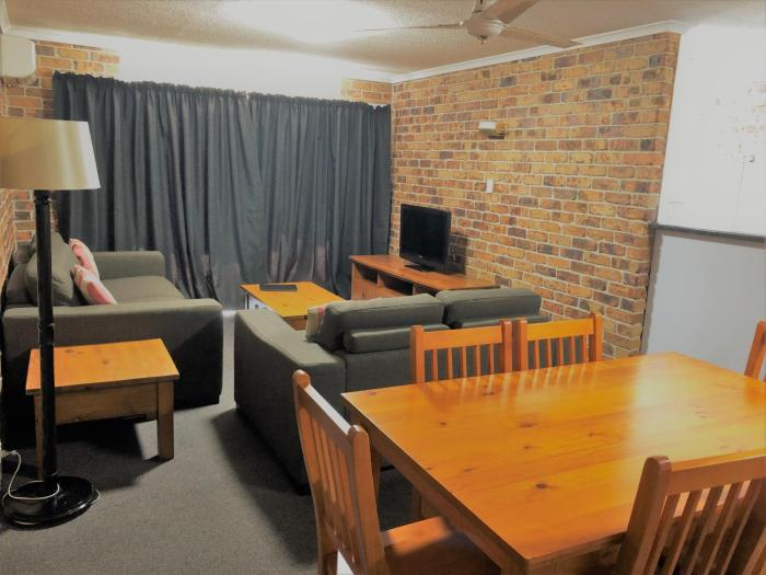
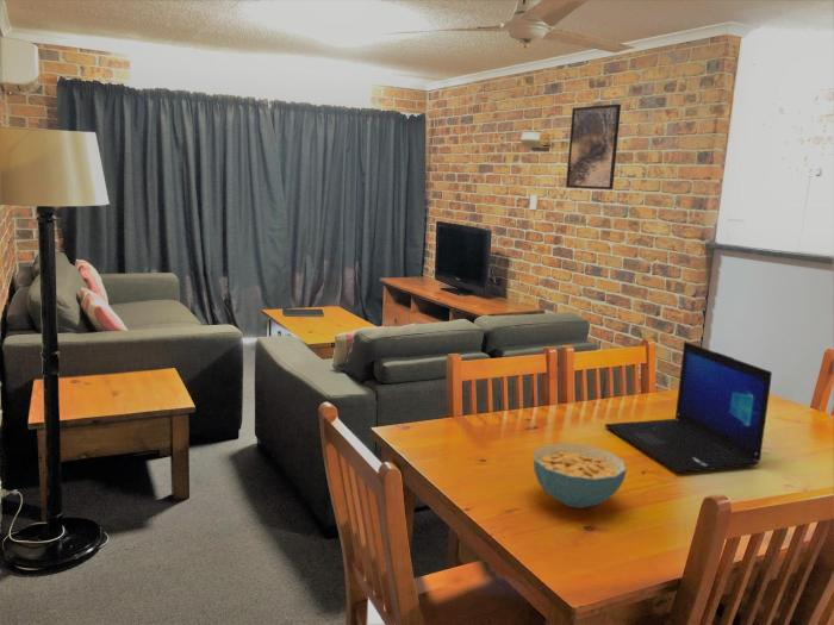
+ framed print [565,102,622,190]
+ laptop [604,340,773,474]
+ cereal bowl [533,442,628,510]
